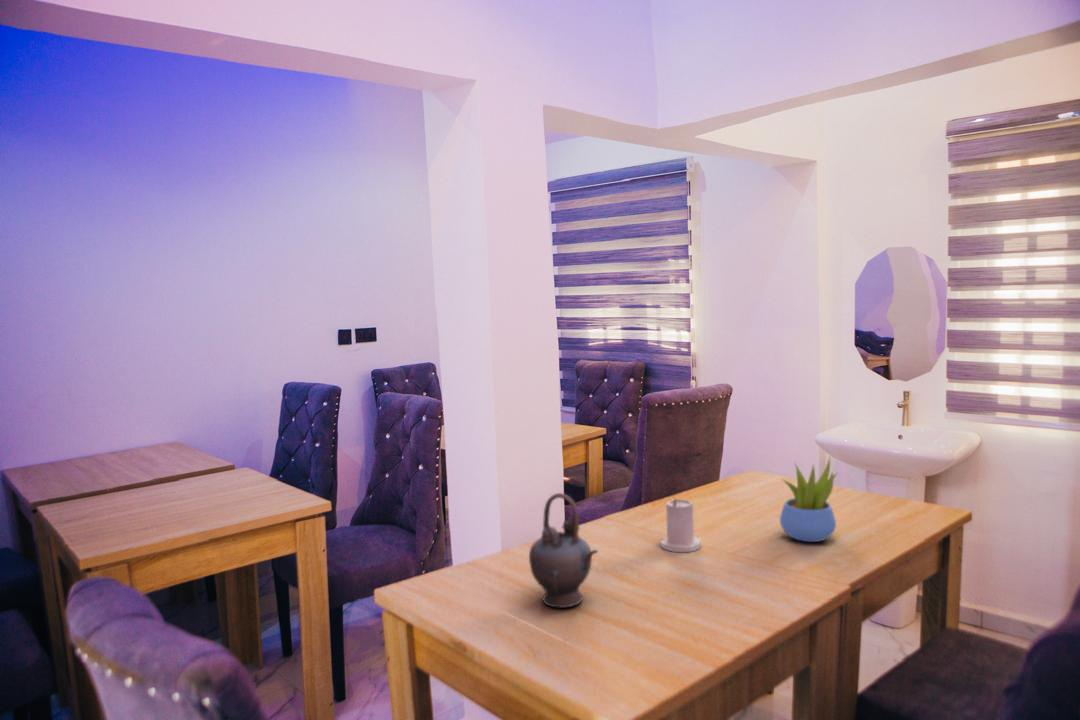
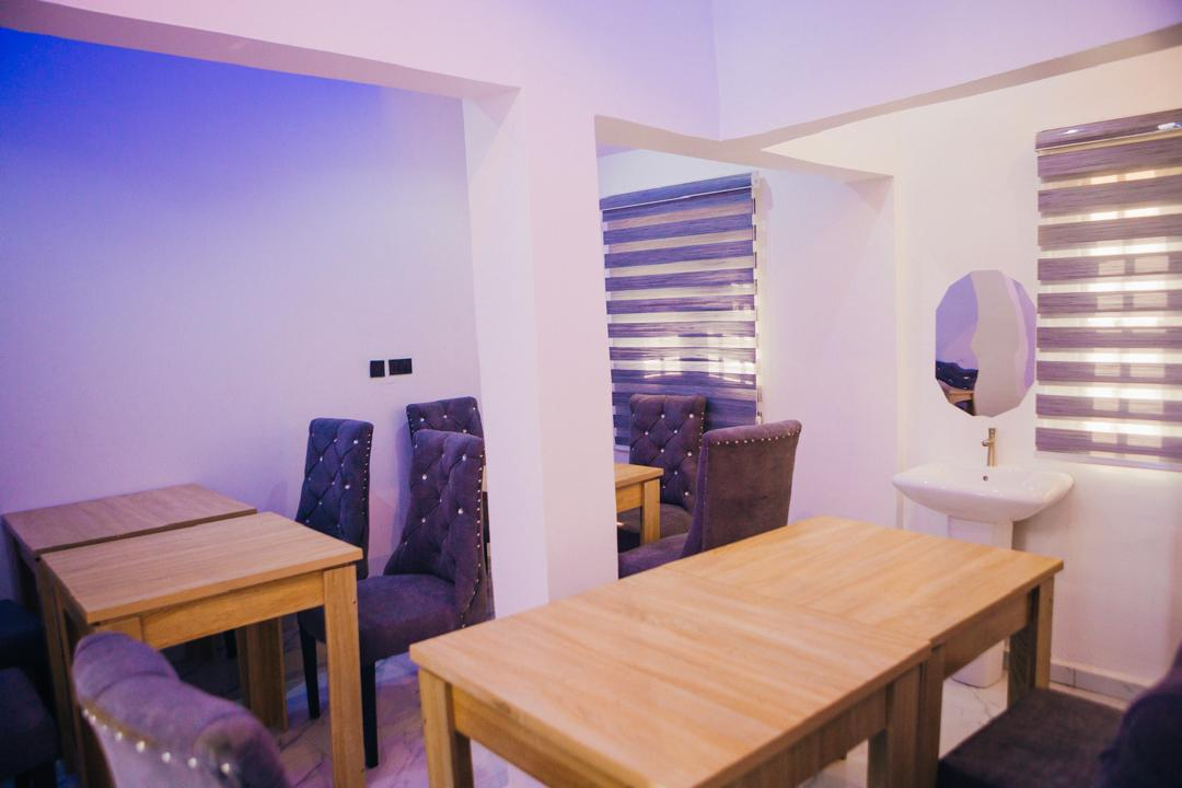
- teapot [528,492,599,609]
- candle [659,498,702,553]
- succulent plant [779,457,839,543]
